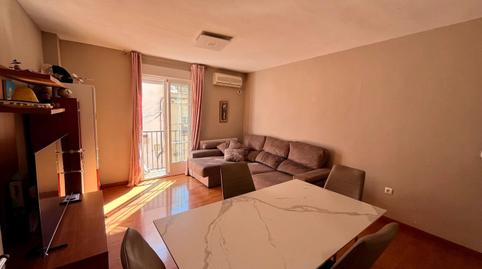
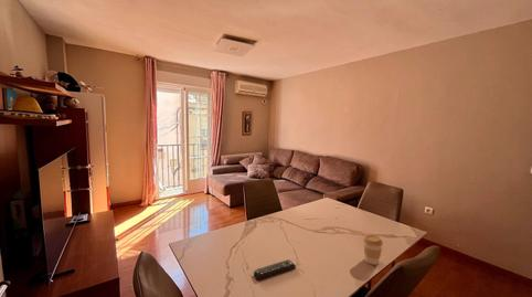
+ coffee cup [362,234,384,266]
+ remote control [253,258,297,280]
